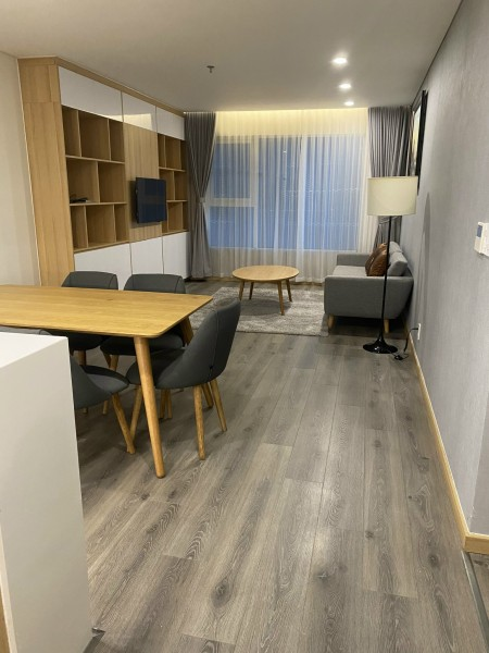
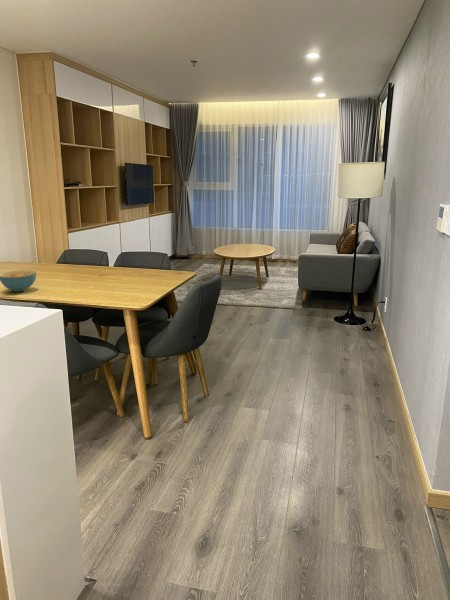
+ cereal bowl [0,270,37,293]
